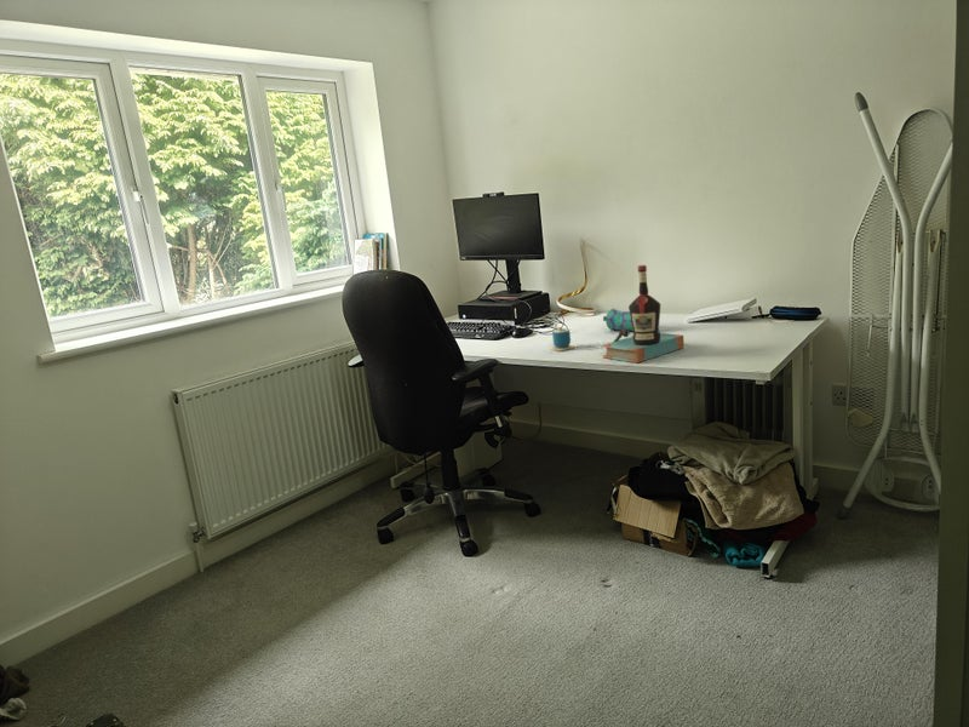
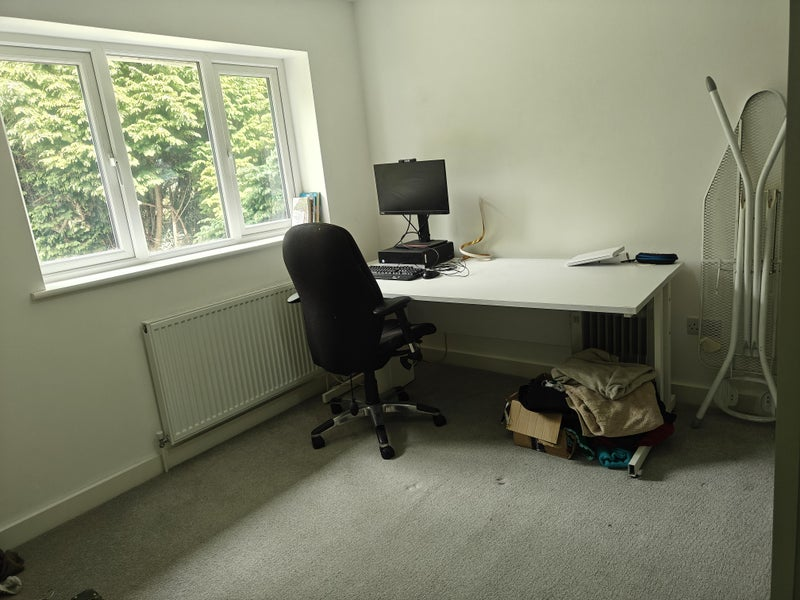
- bottle [601,264,686,364]
- pencil case [602,307,633,332]
- cup [550,317,575,353]
